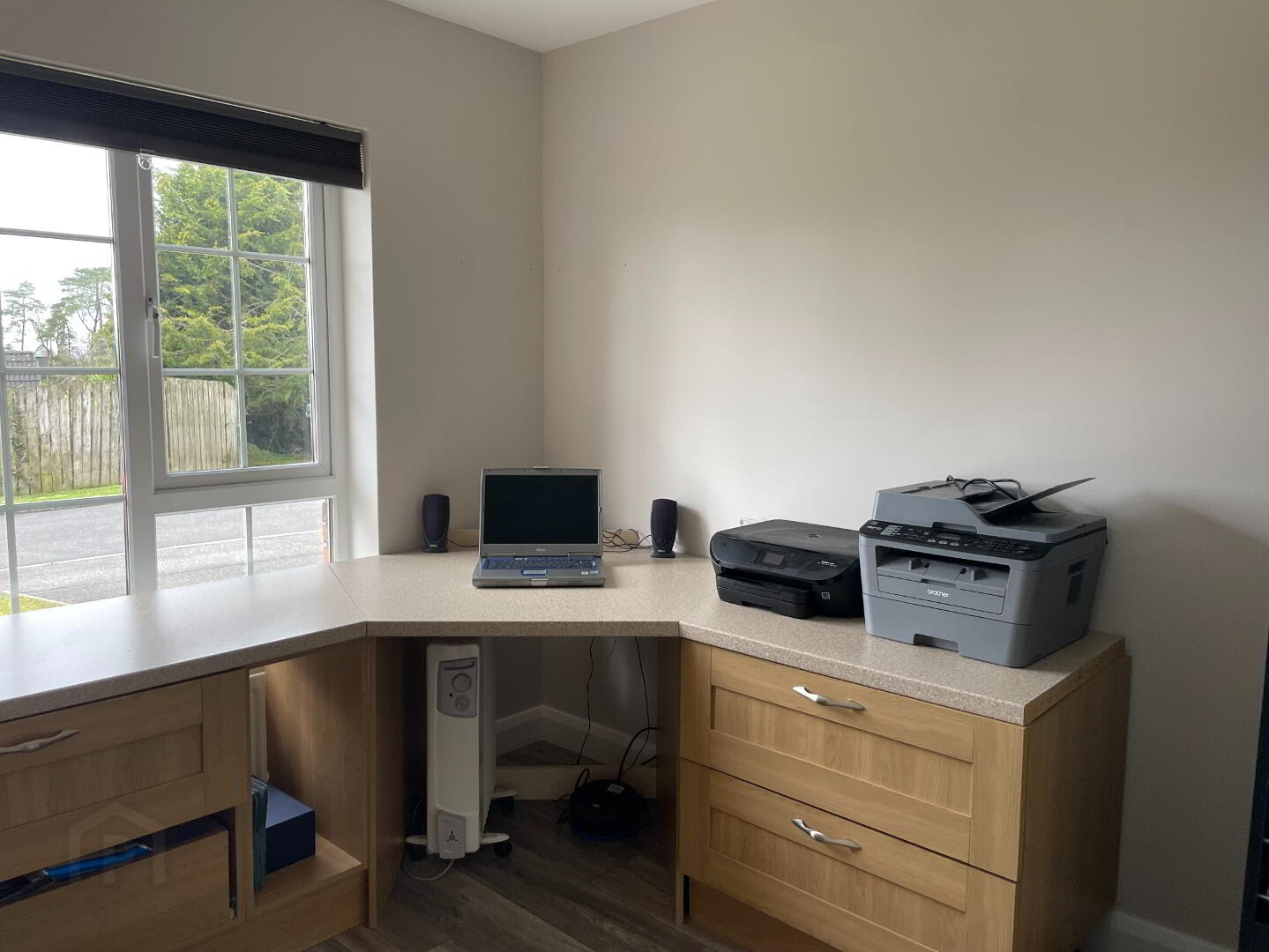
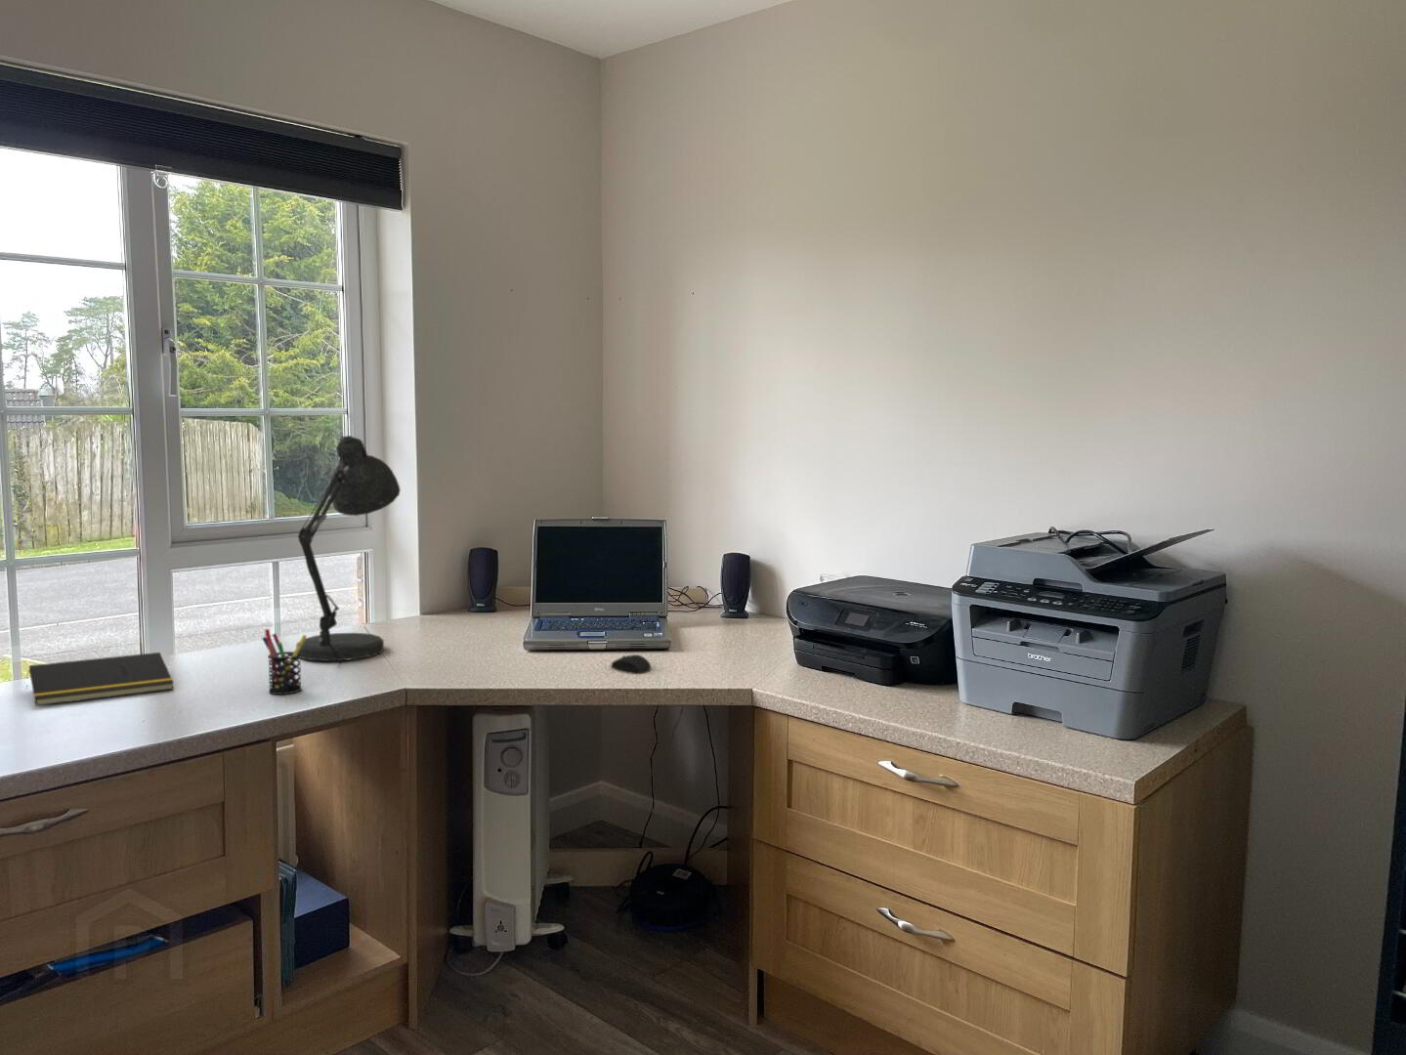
+ mouse [610,654,651,675]
+ desk lamp [295,434,401,669]
+ pen holder [260,628,308,696]
+ notepad [25,652,175,707]
